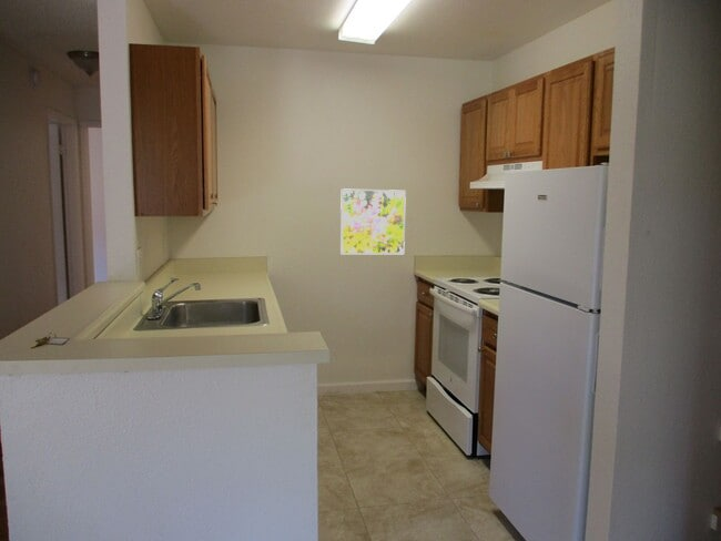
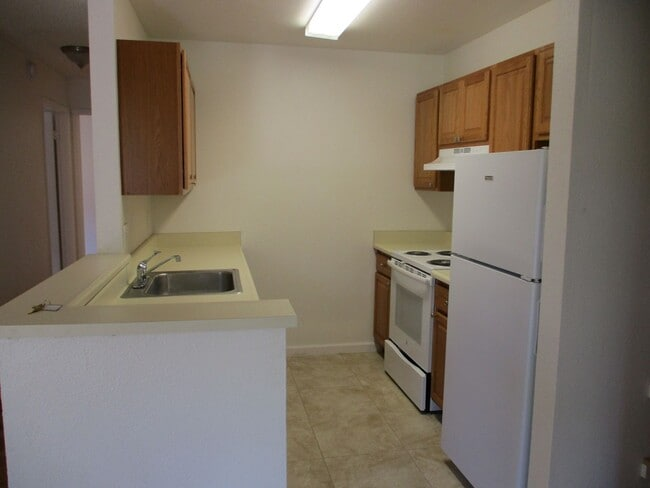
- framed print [339,187,407,255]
